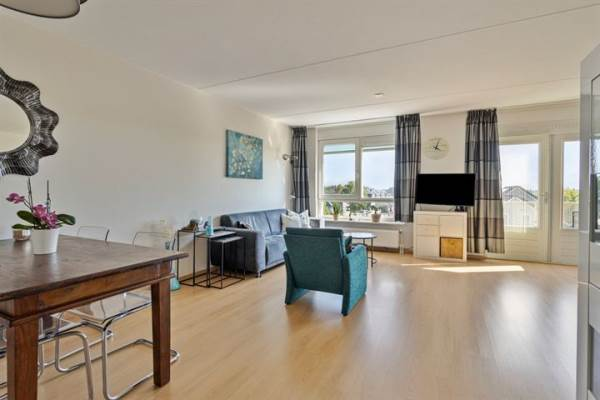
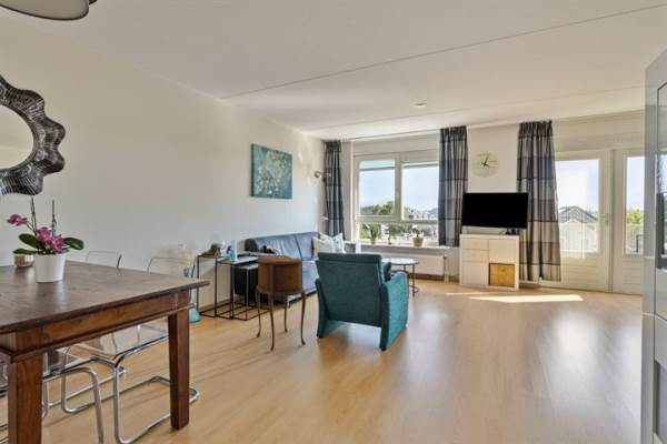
+ side table [255,254,307,352]
